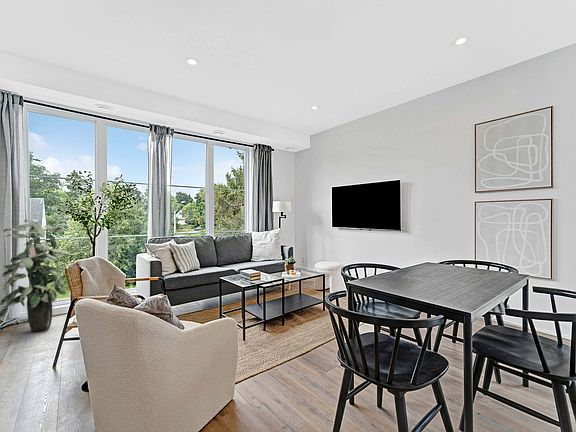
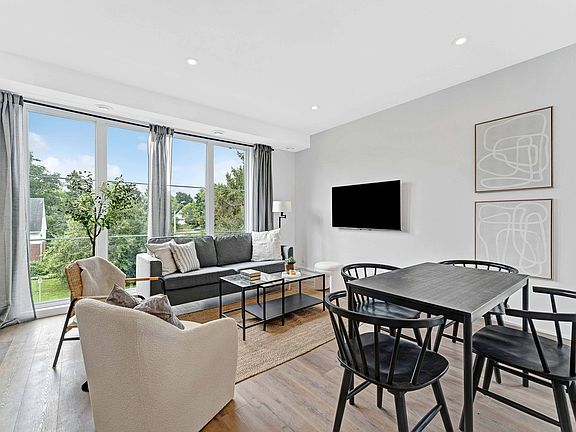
- indoor plant [0,218,72,333]
